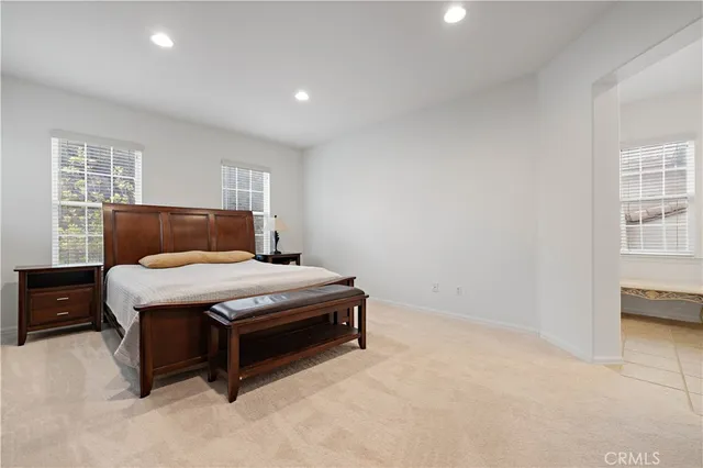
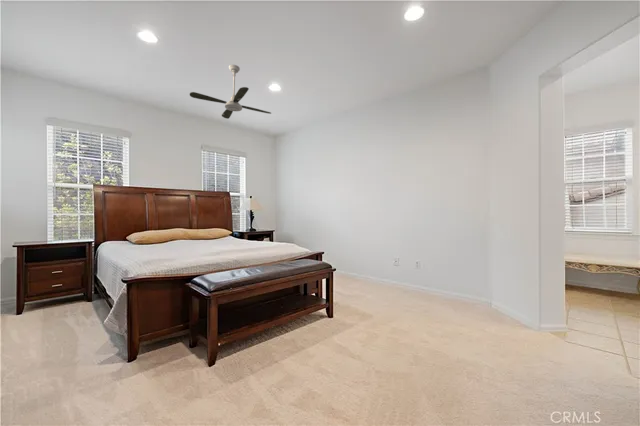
+ ceiling fan [189,64,272,120]
